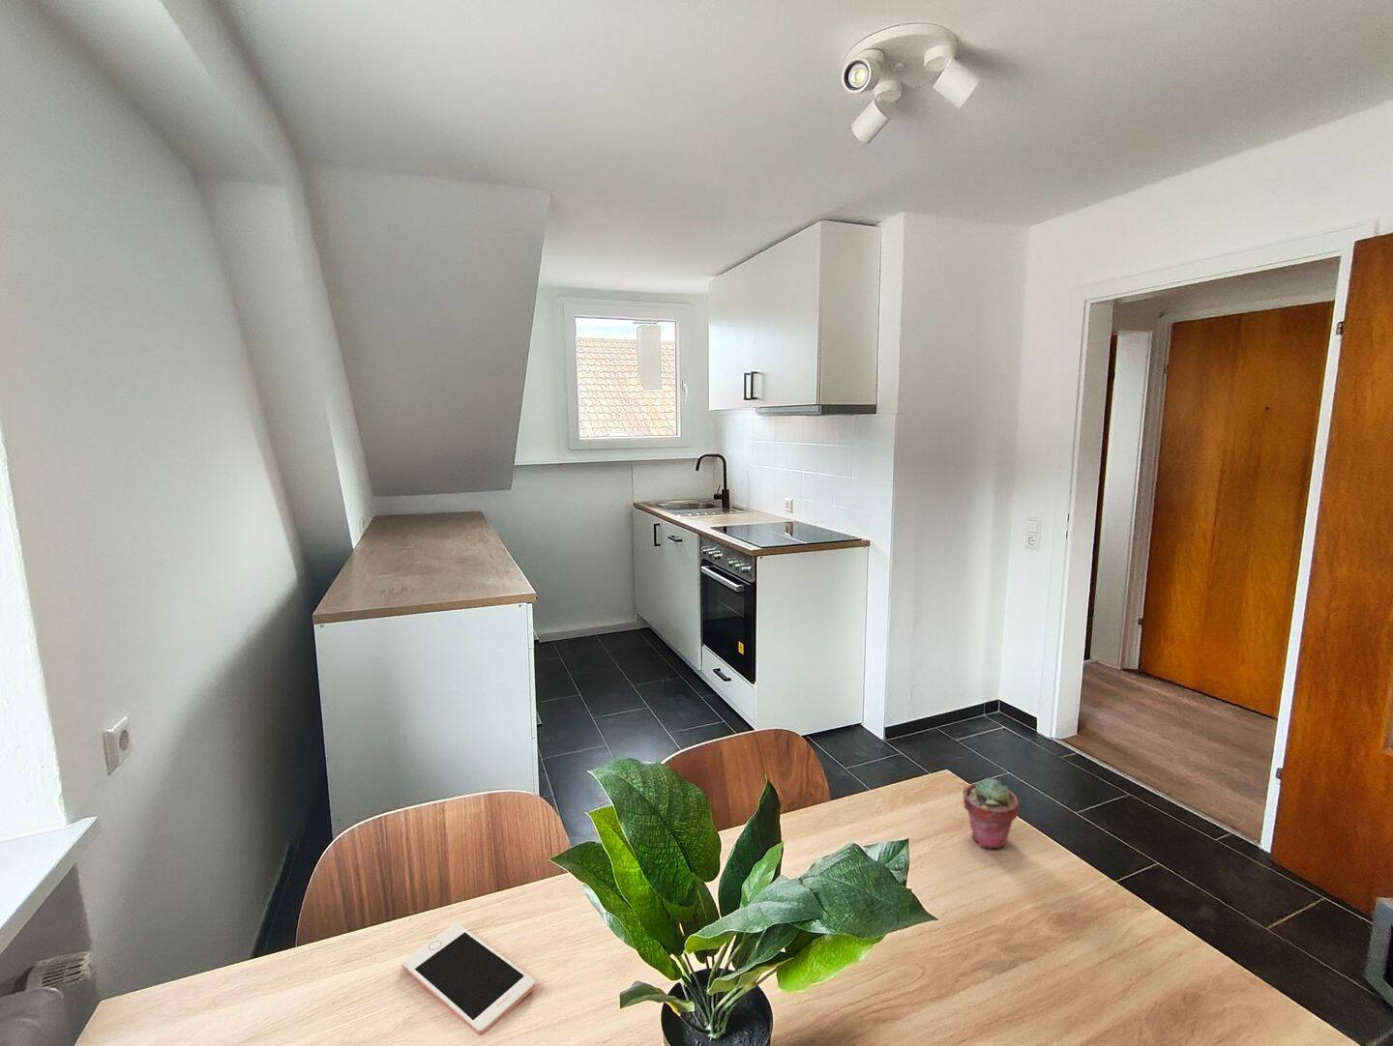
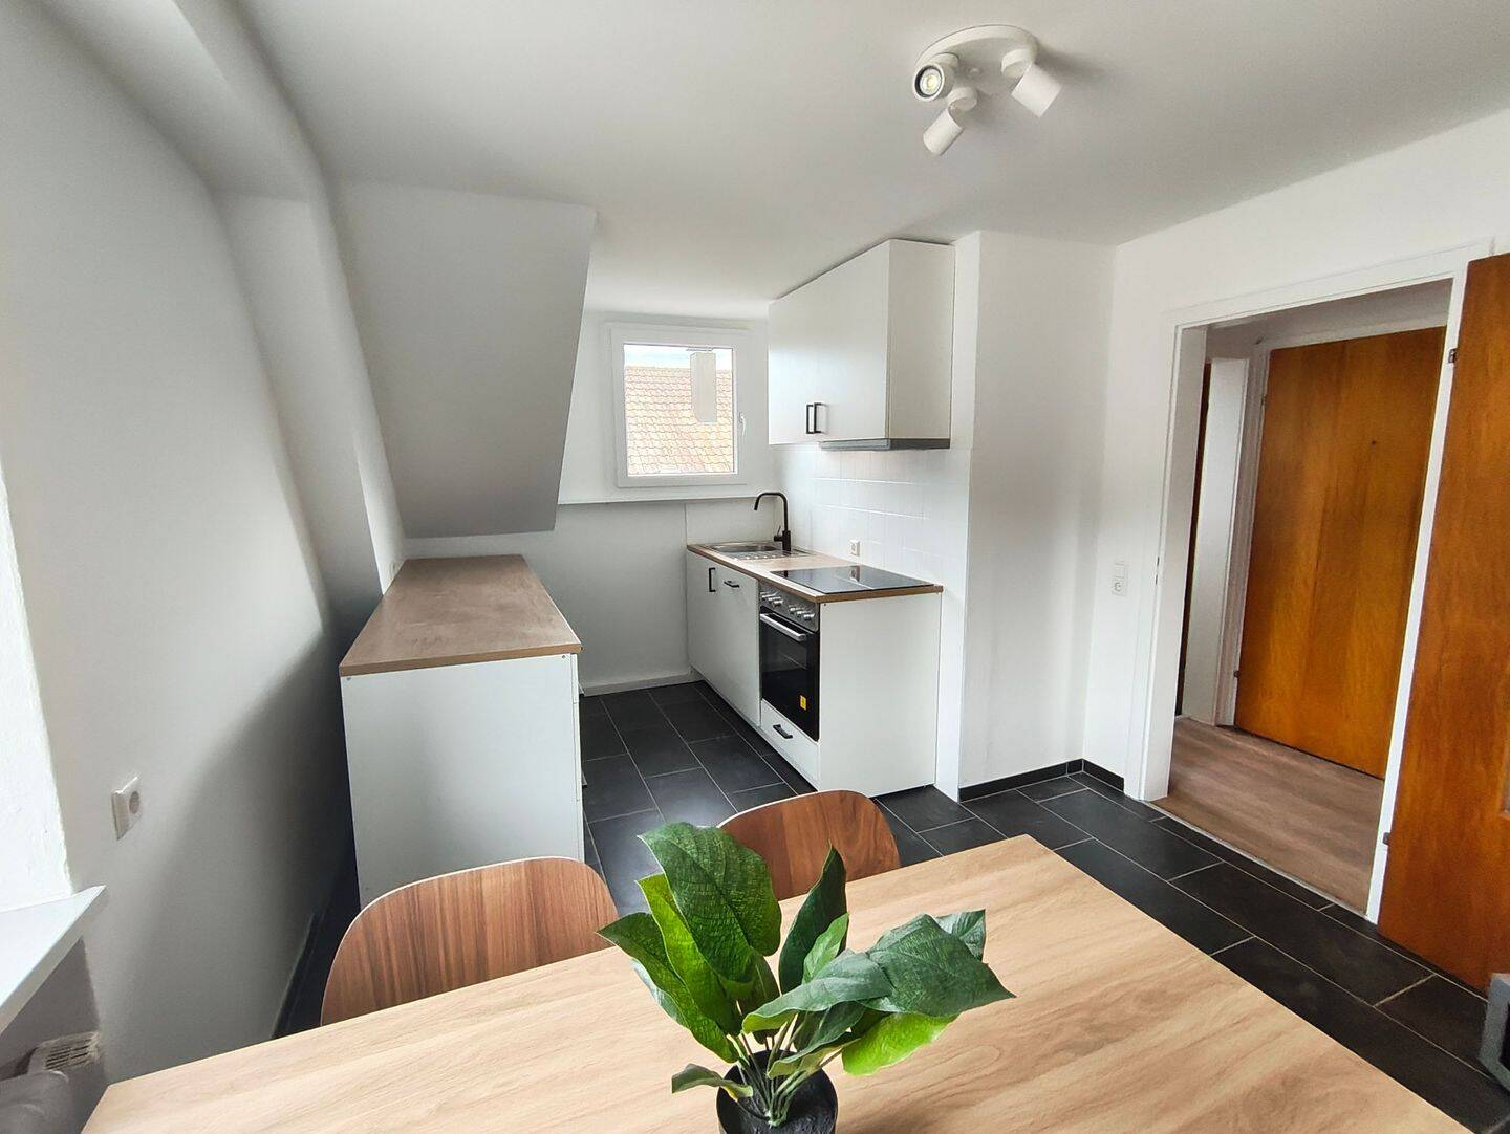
- potted succulent [962,777,1019,849]
- cell phone [400,922,535,1036]
